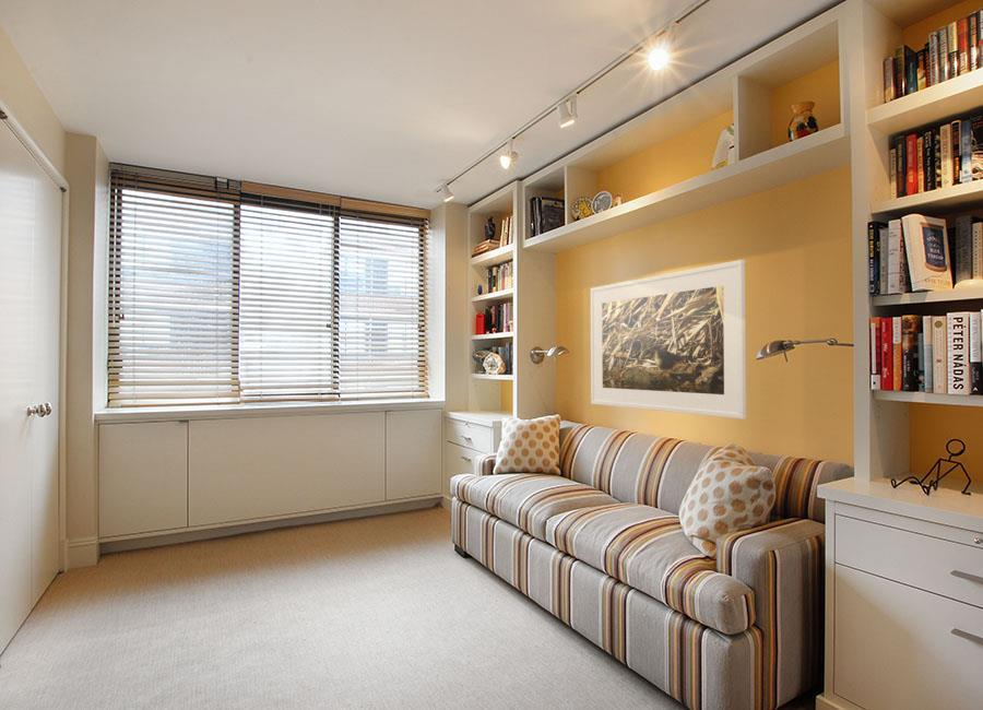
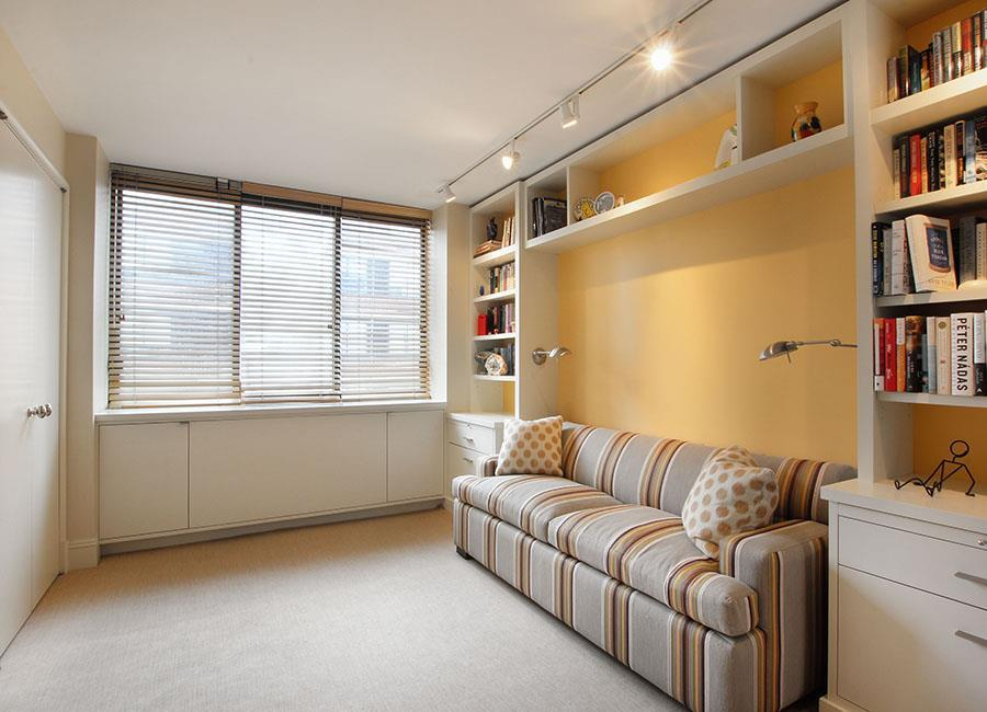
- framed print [590,259,747,421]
